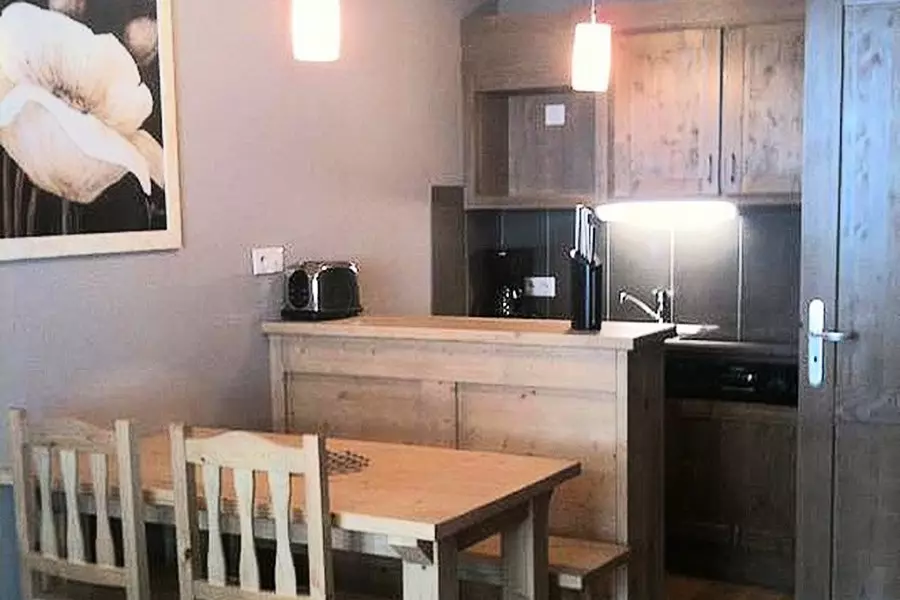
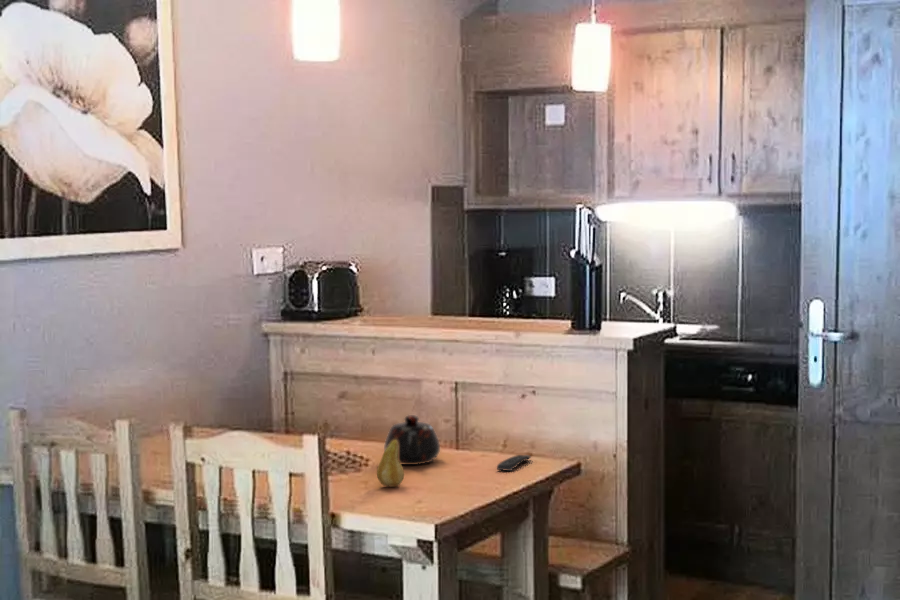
+ remote control [496,454,533,472]
+ teapot [383,414,441,466]
+ fruit [376,439,405,488]
